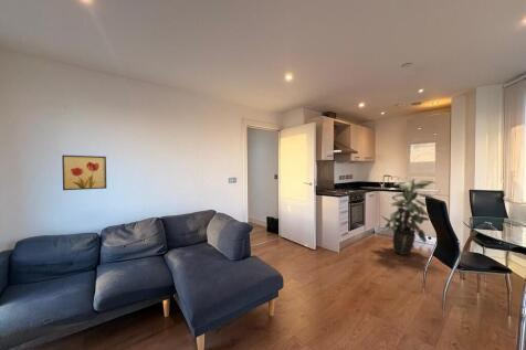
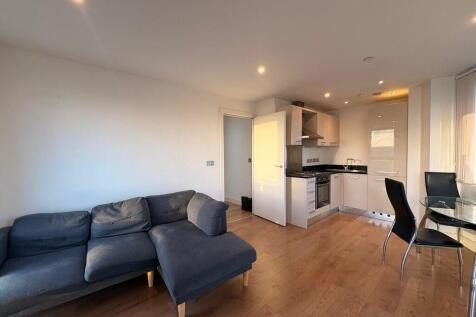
- wall art [61,155,107,191]
- indoor plant [380,174,438,256]
